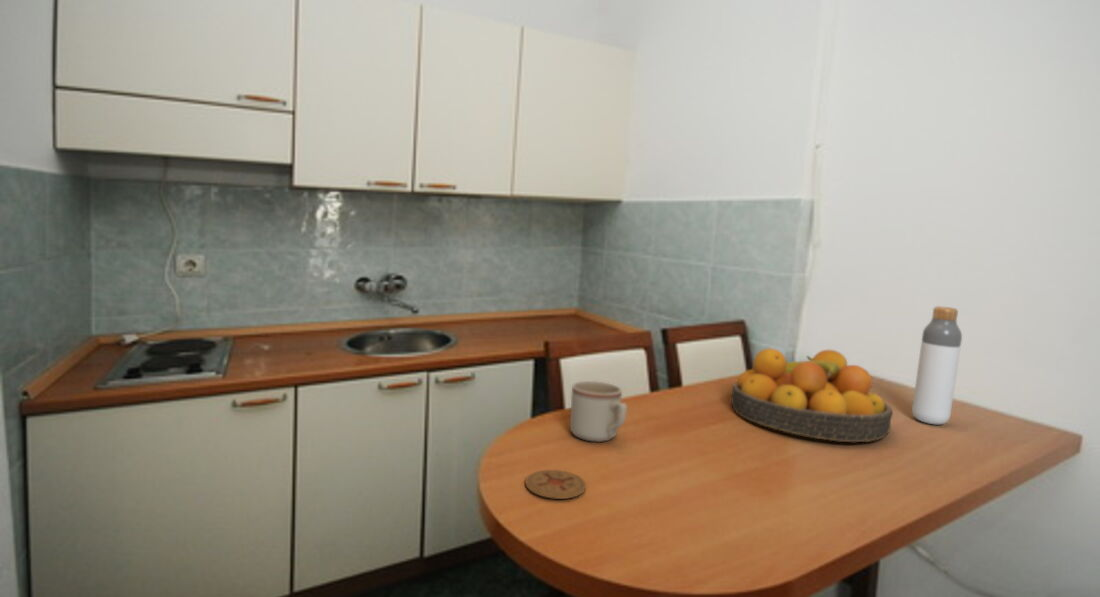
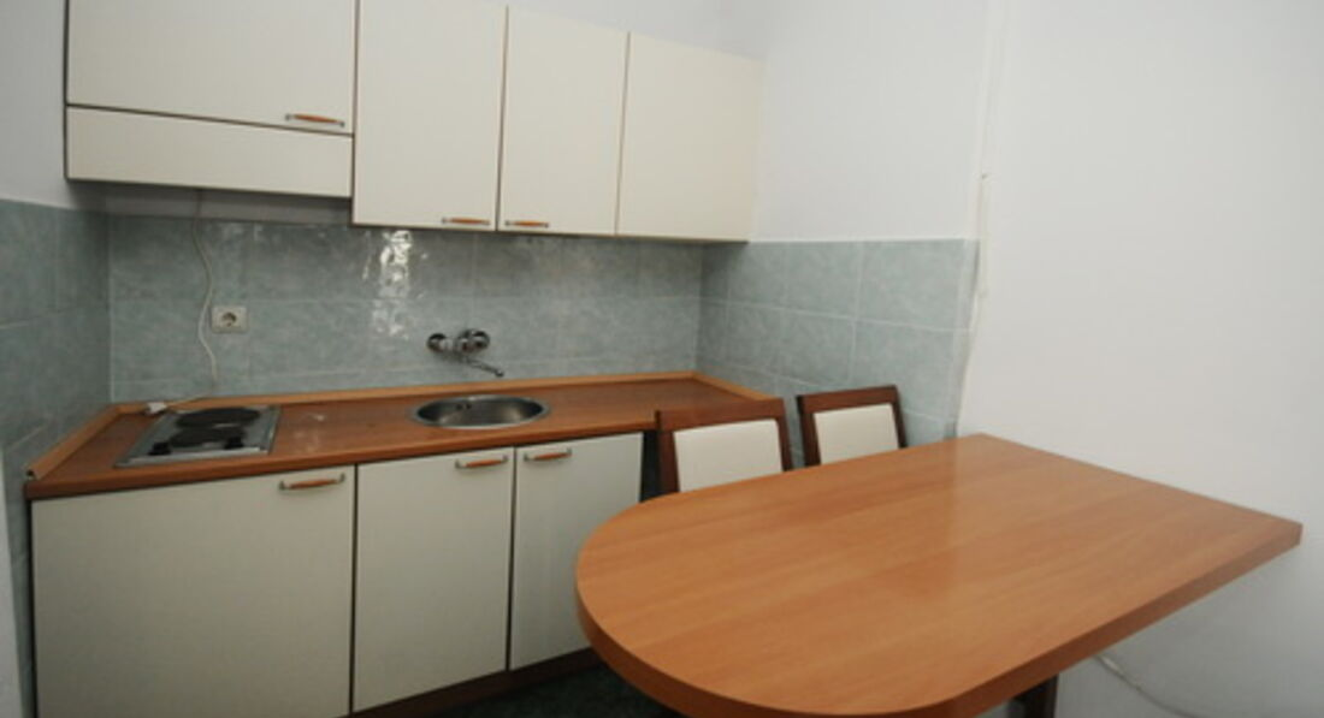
- fruit bowl [730,347,894,443]
- mug [569,380,628,443]
- bottle [911,305,963,425]
- coaster [524,469,587,500]
